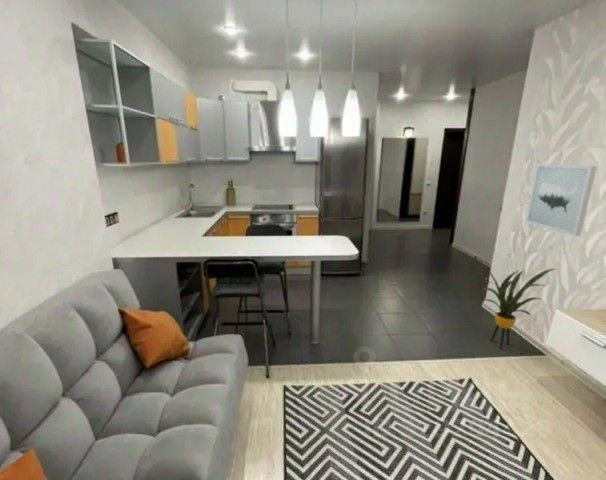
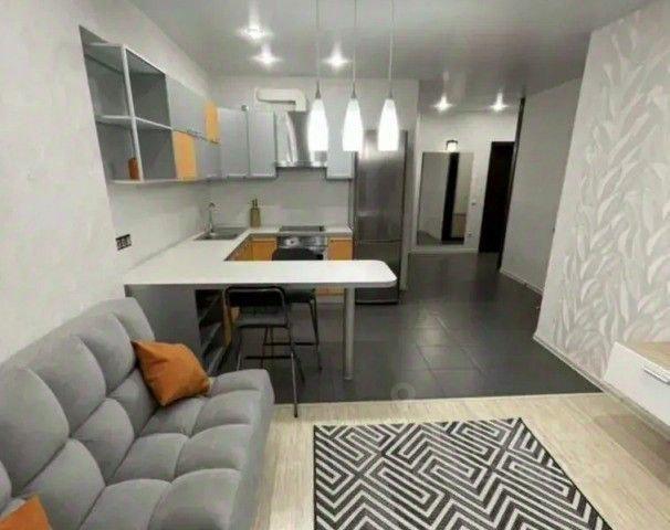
- house plant [481,268,556,350]
- wall art [525,163,598,237]
